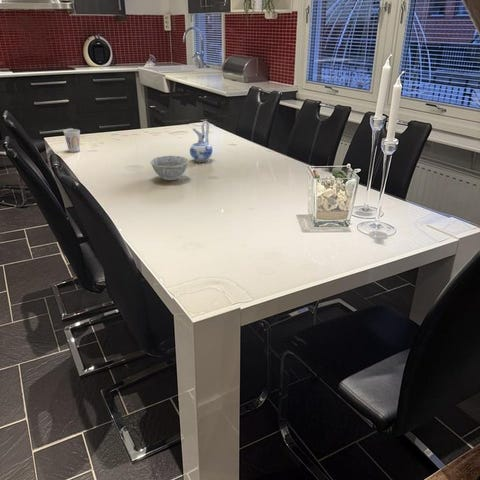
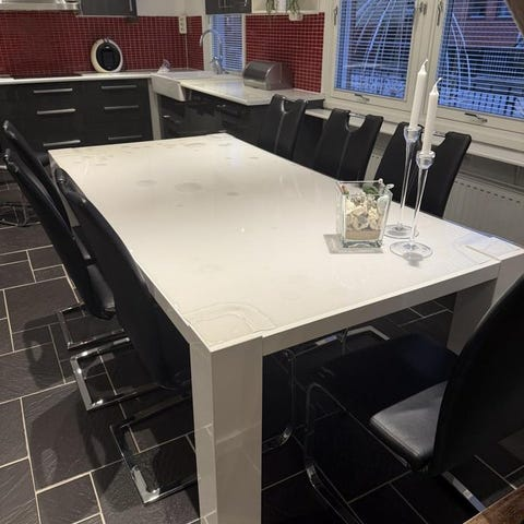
- ceramic pitcher [189,120,214,163]
- cup [62,128,81,153]
- bowl [149,155,190,181]
